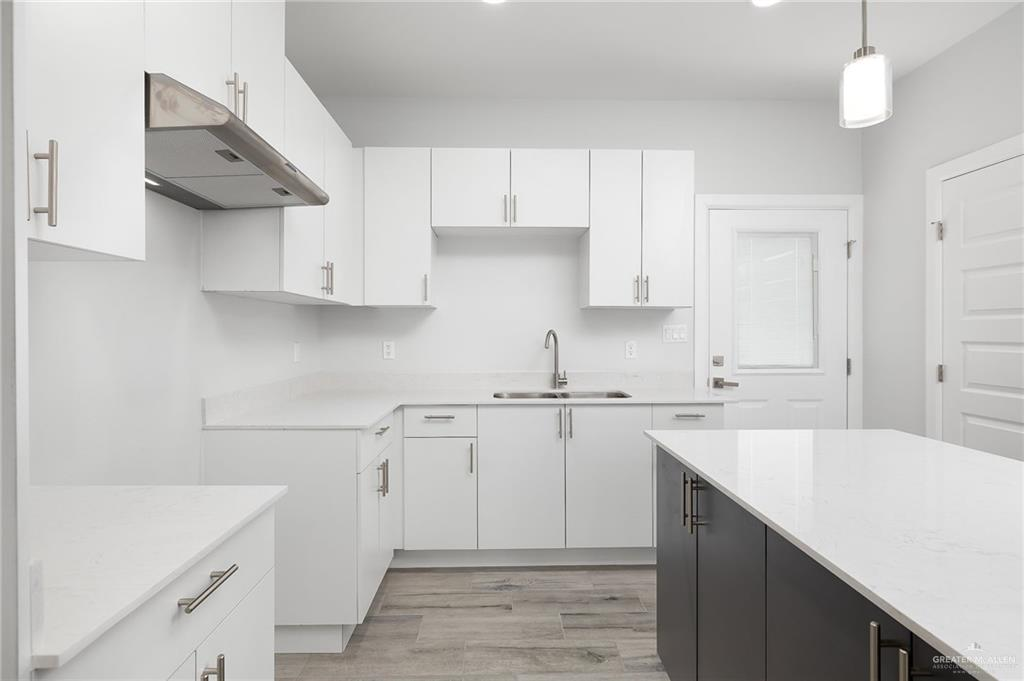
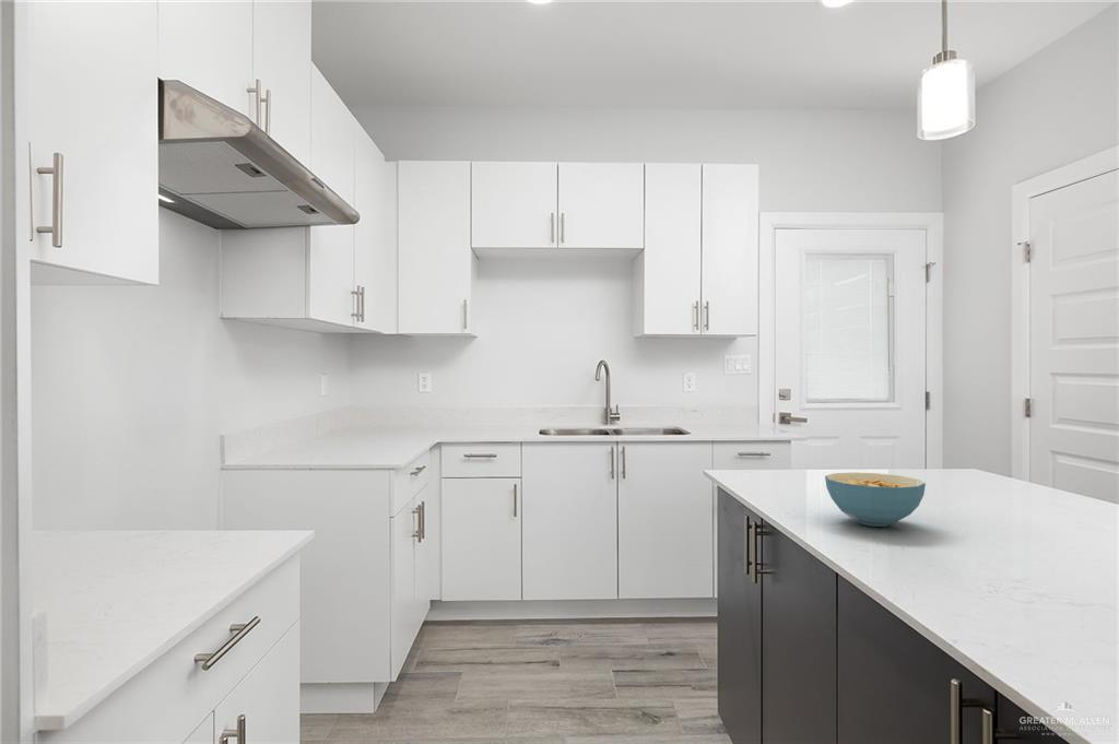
+ cereal bowl [824,472,927,528]
